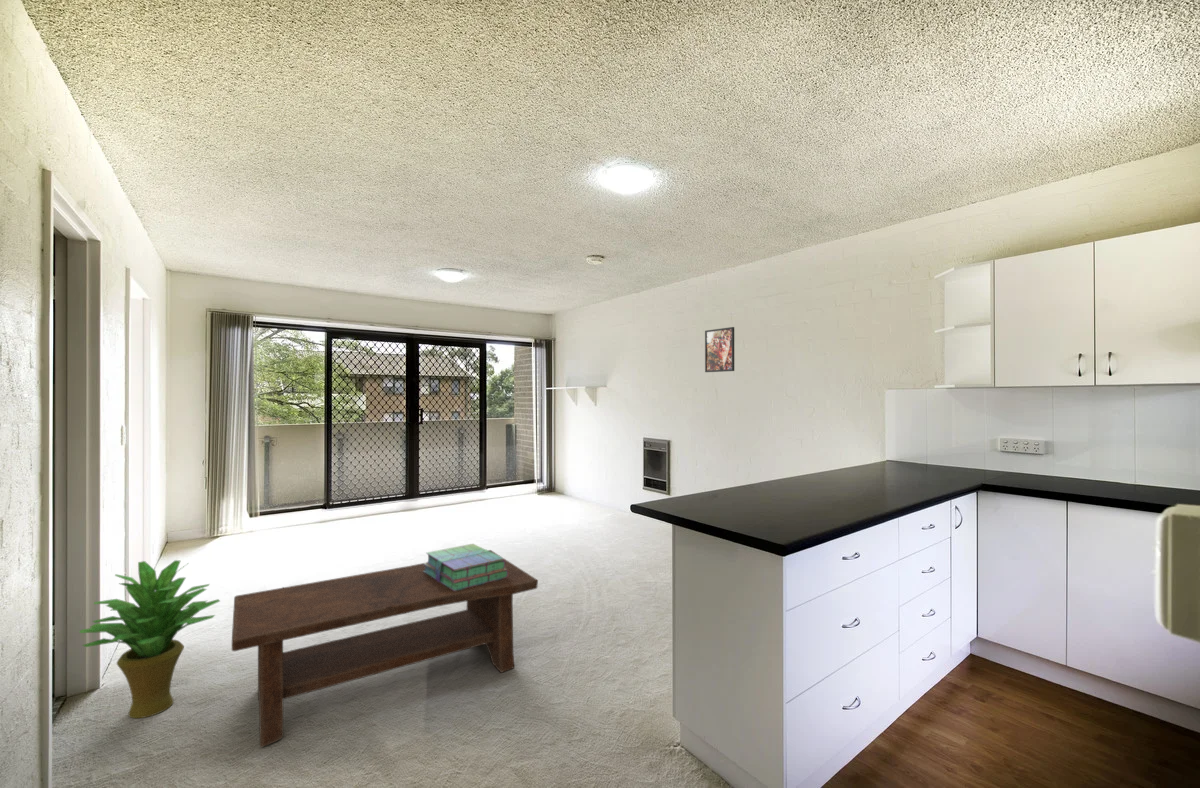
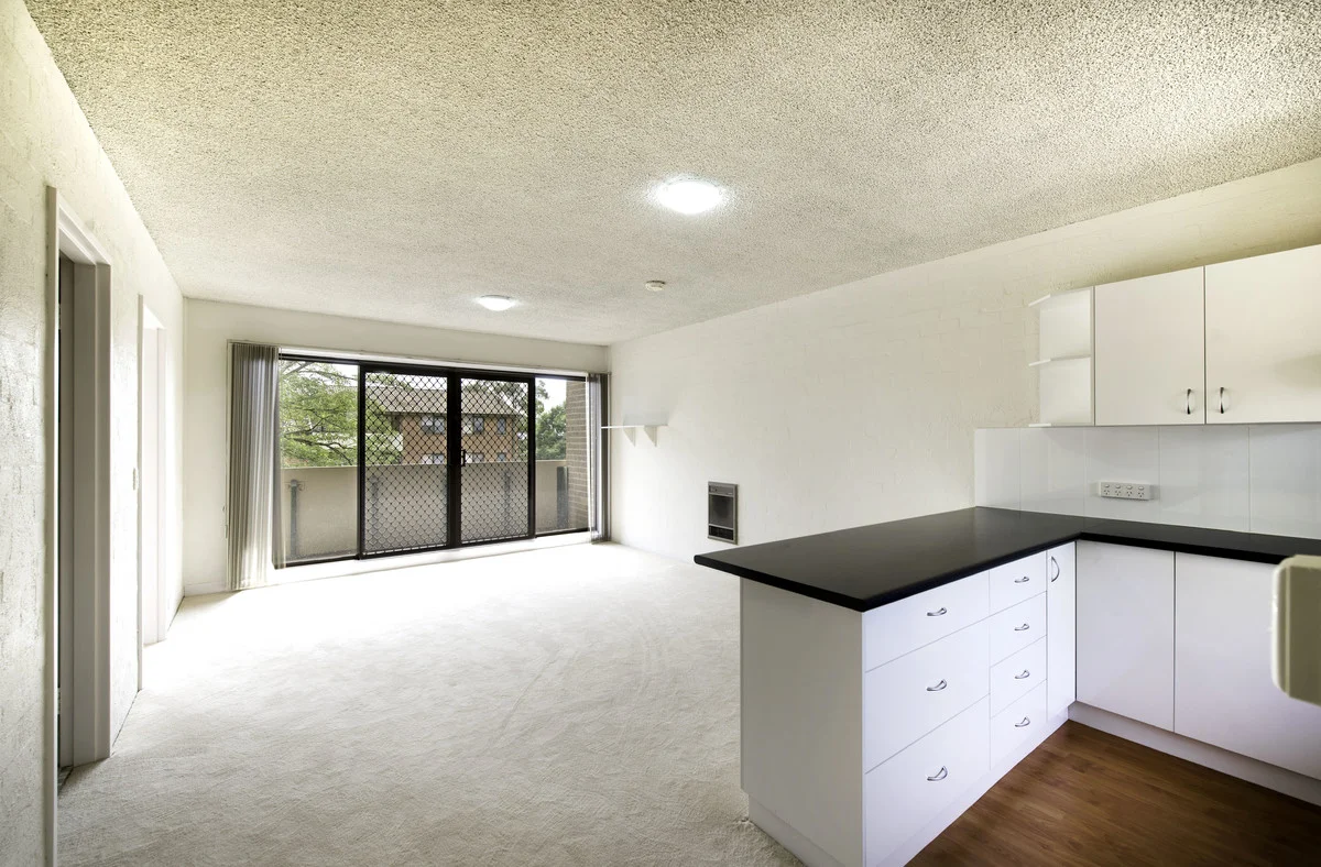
- coffee table [231,549,539,748]
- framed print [704,326,735,373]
- stack of books [423,543,508,591]
- potted plant [78,559,221,719]
